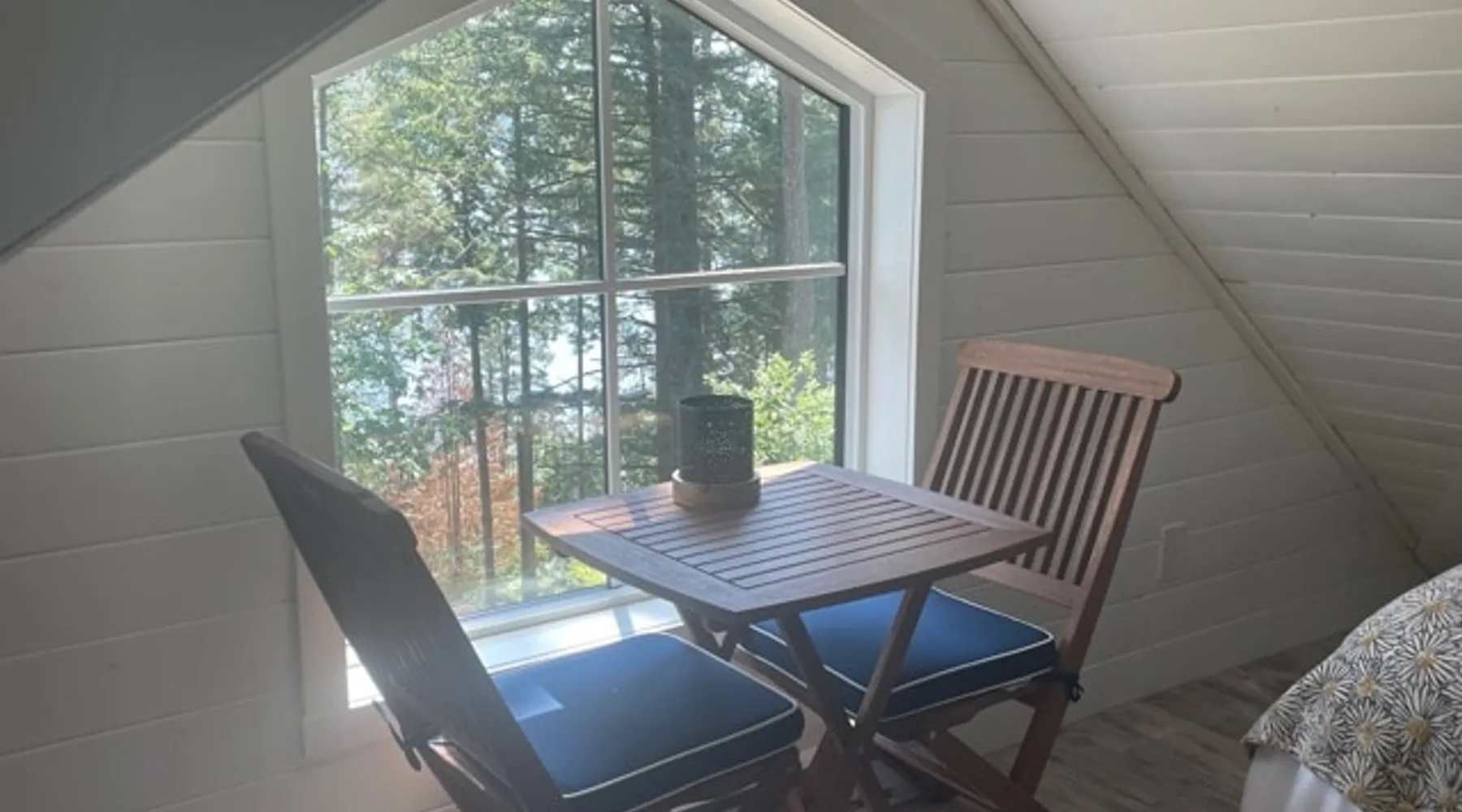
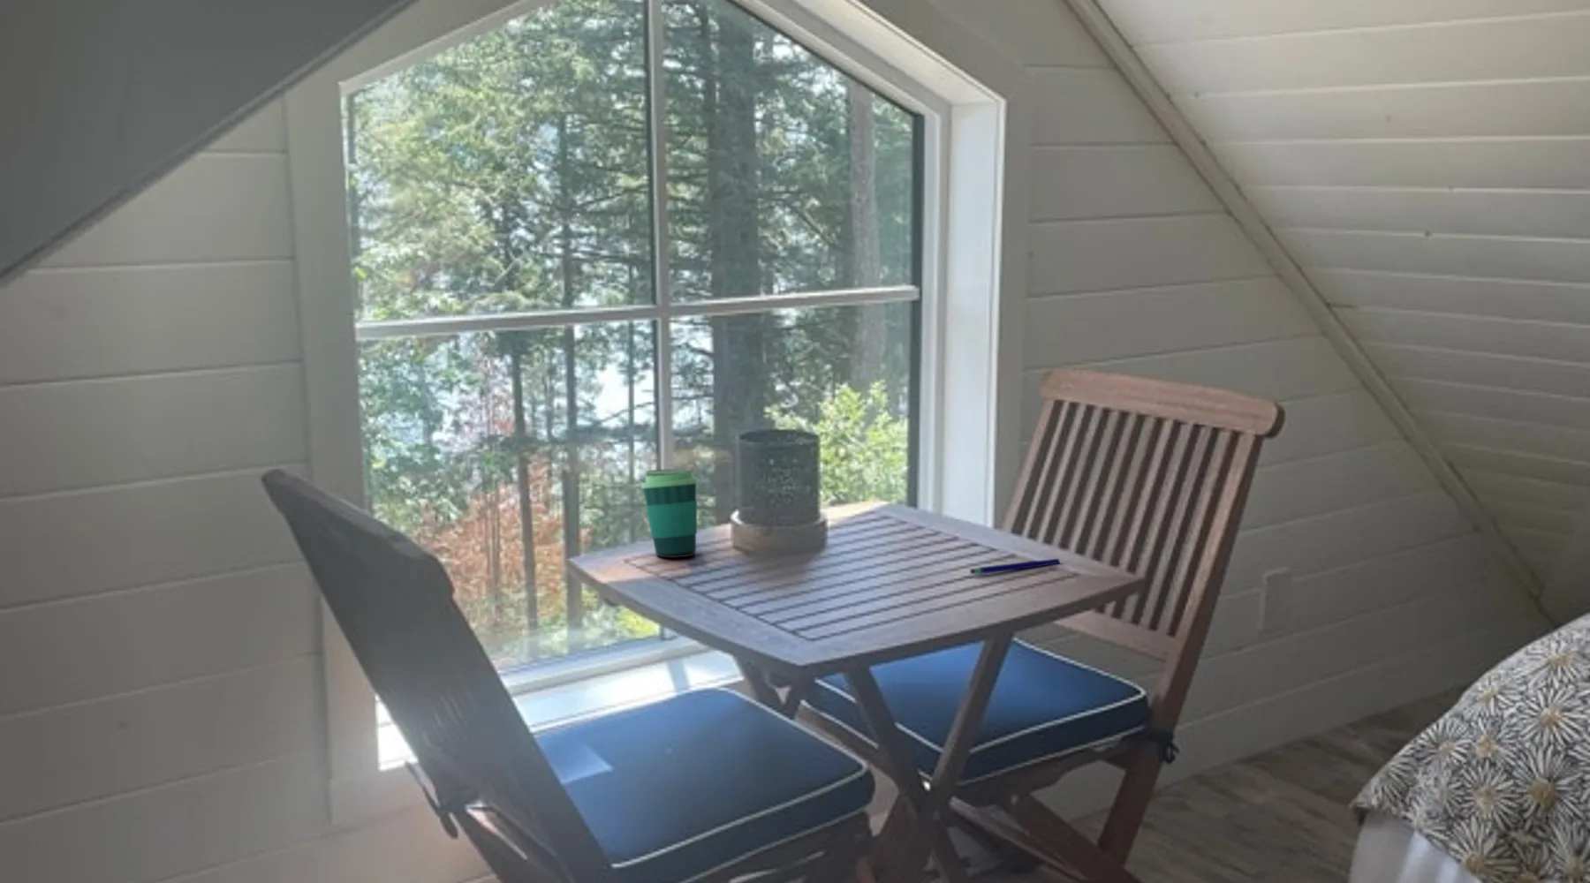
+ cup [641,468,698,559]
+ pen [969,558,1060,575]
